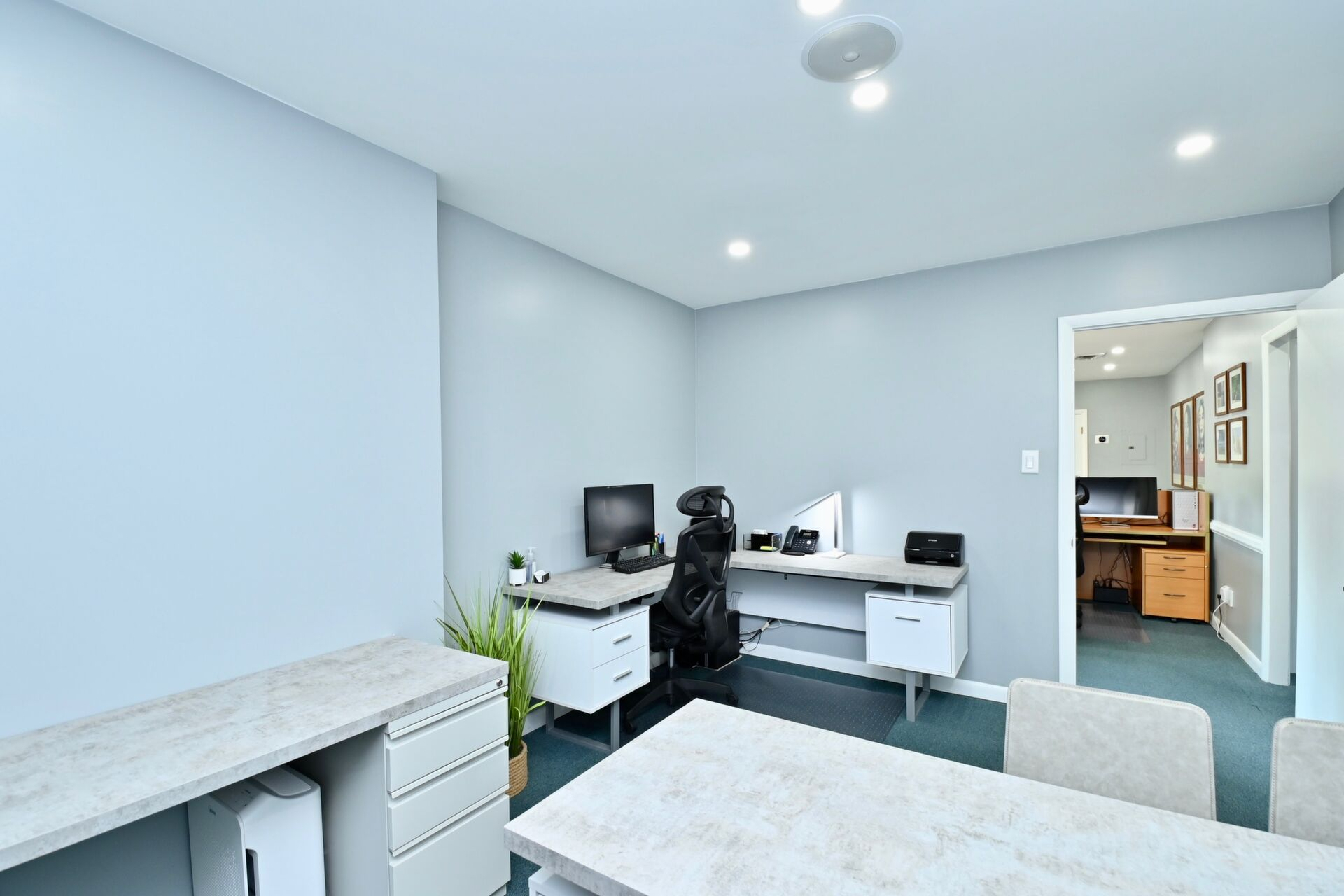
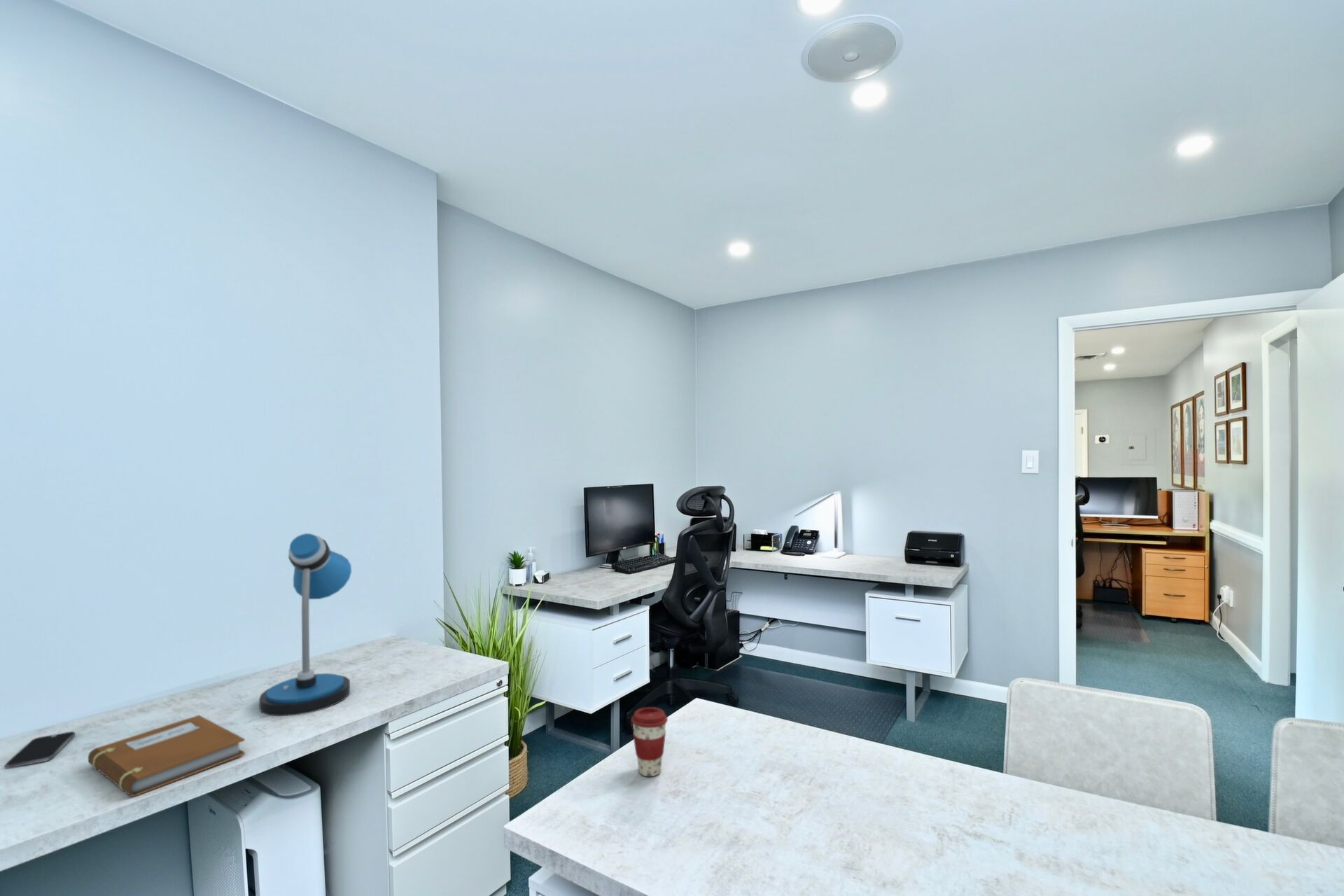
+ notebook [87,714,246,797]
+ desk lamp [258,533,352,717]
+ coffee cup [631,706,668,777]
+ smartphone [3,731,76,769]
